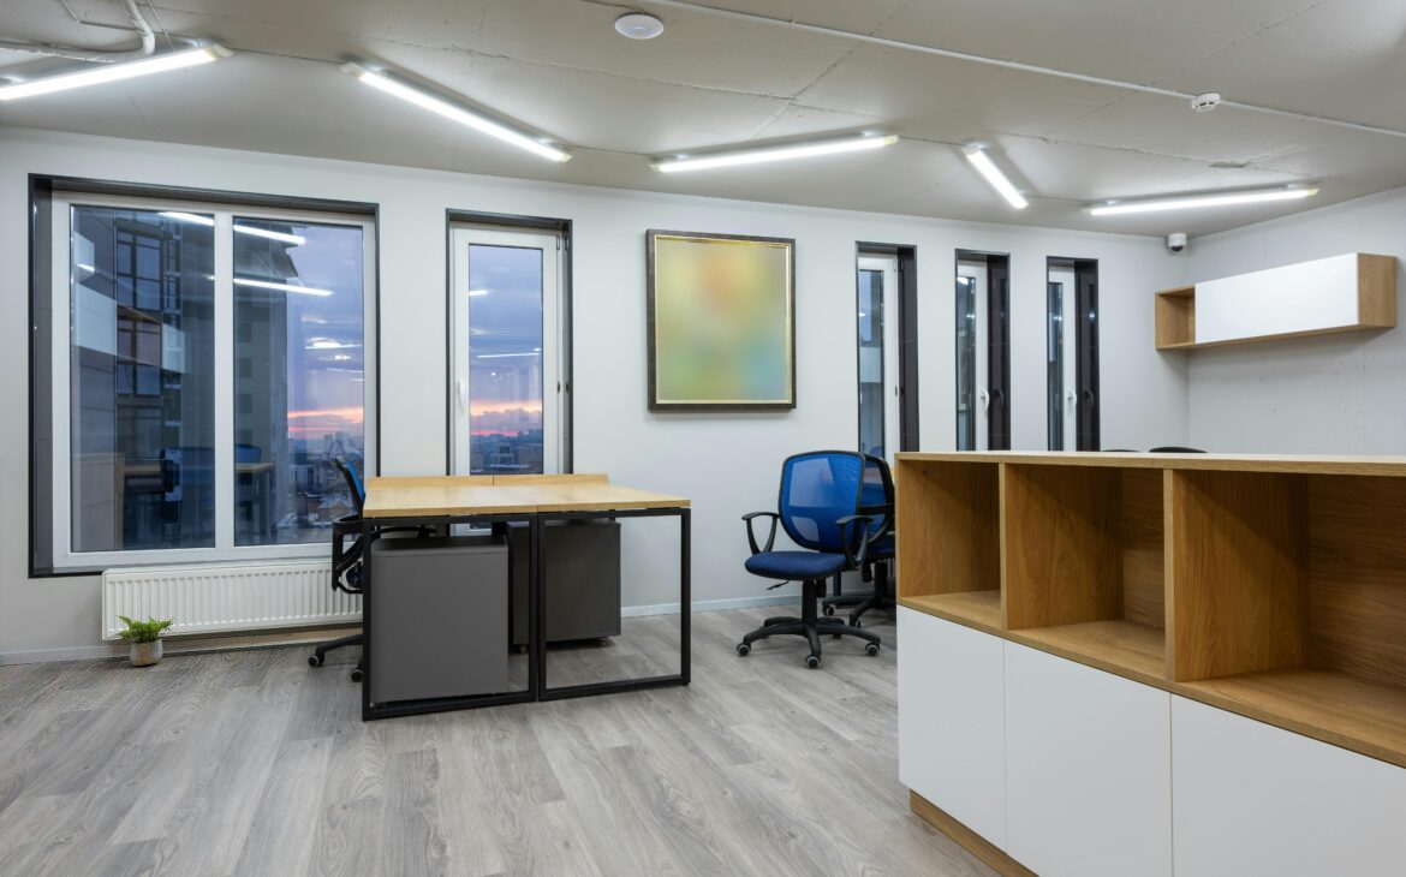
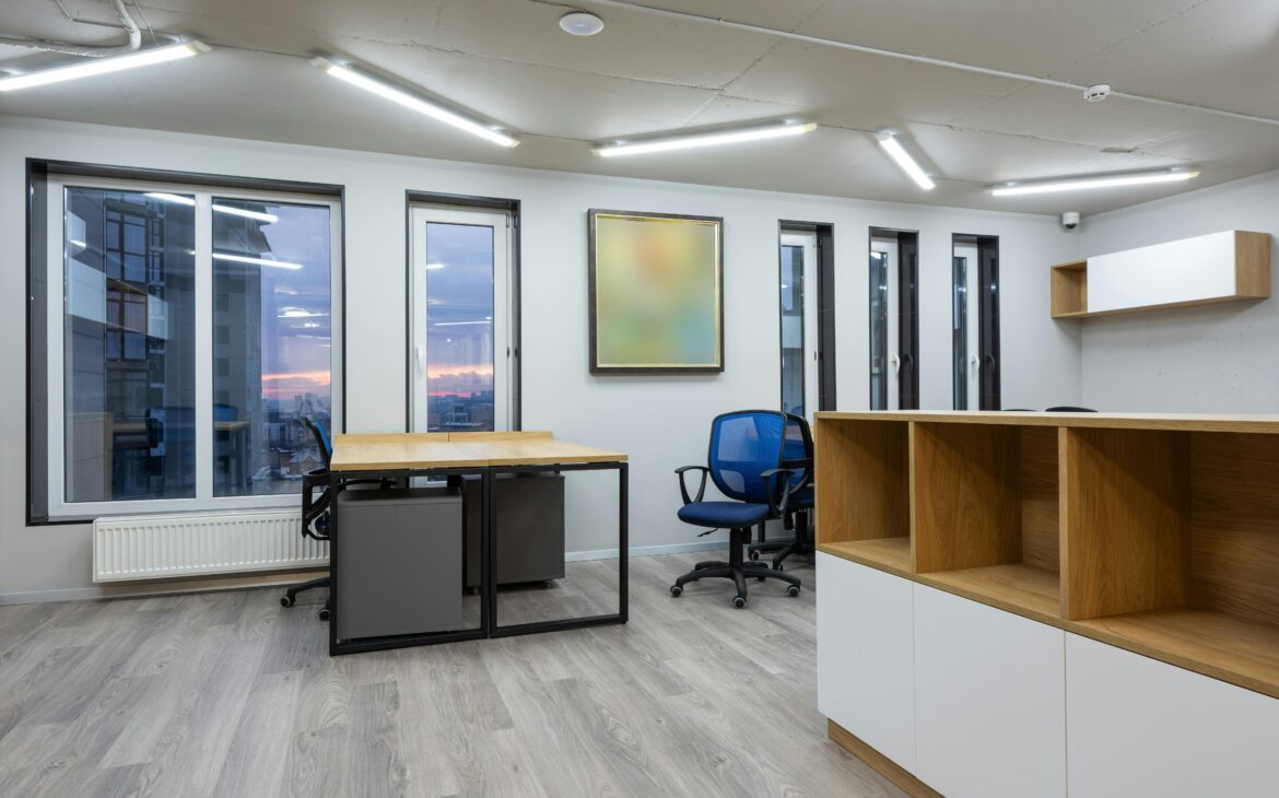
- potted plant [111,614,177,667]
